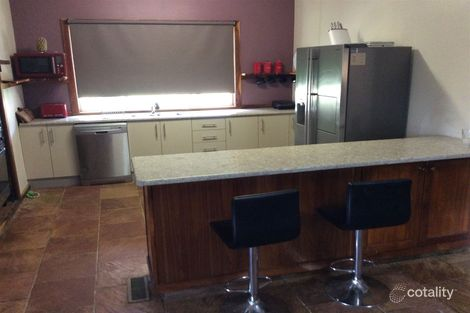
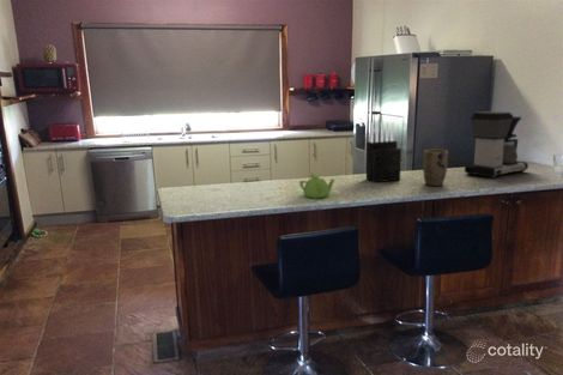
+ coffee maker [464,110,529,180]
+ plant pot [422,149,449,187]
+ teapot [298,171,335,200]
+ knife block [365,121,402,183]
